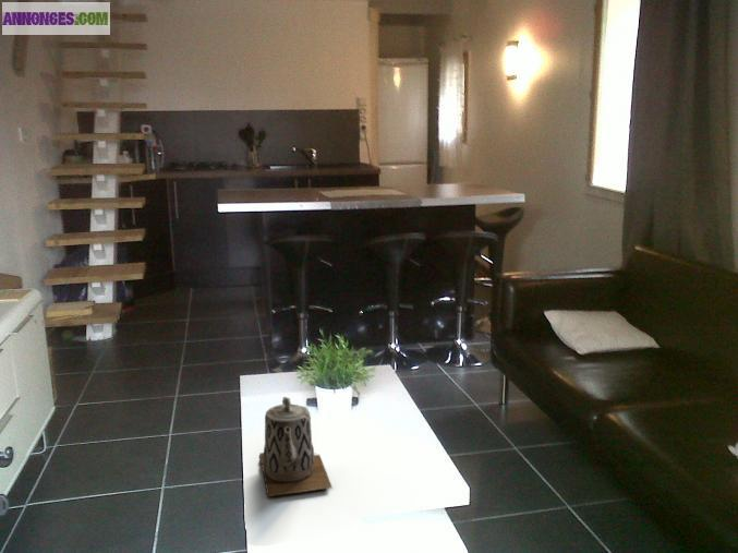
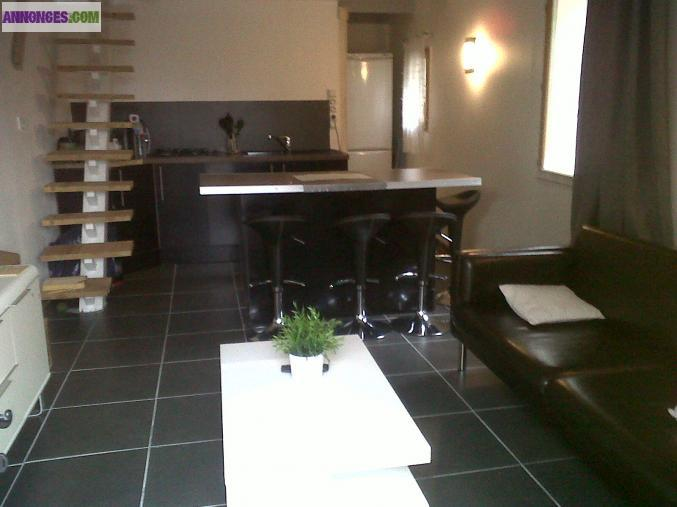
- teapot [258,396,334,497]
